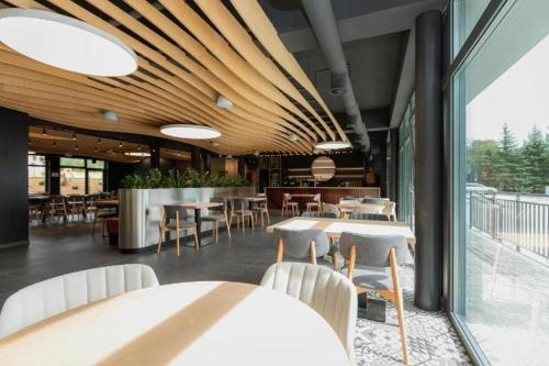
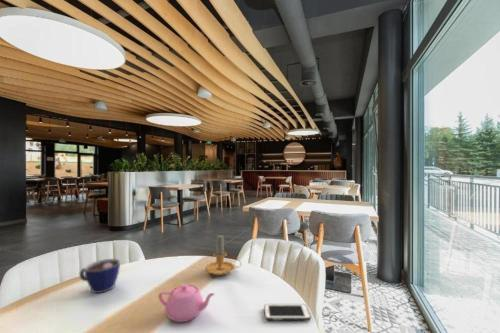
+ cell phone [263,303,312,321]
+ cup [79,258,121,294]
+ candle [204,234,242,276]
+ teapot [158,283,216,323]
